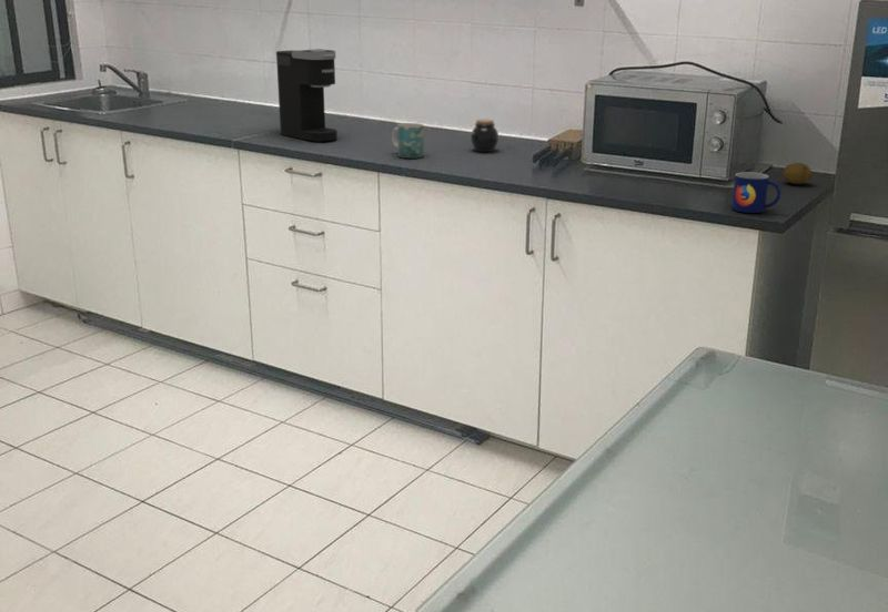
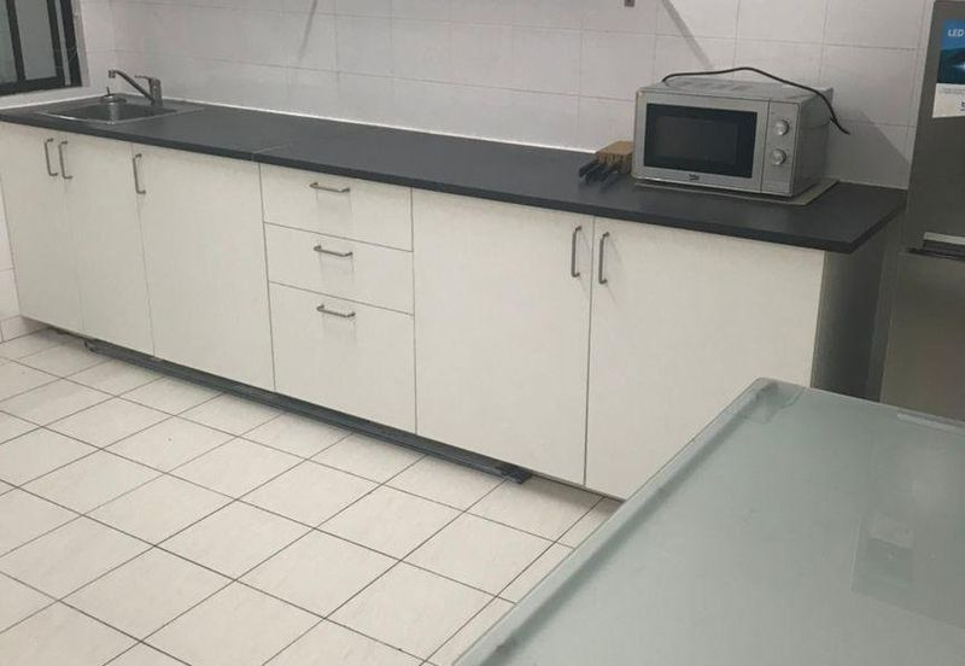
- fruit [781,162,814,185]
- coffee maker [275,48,339,142]
- jar [470,118,500,153]
- mug [730,171,783,214]
- mug [391,122,425,160]
